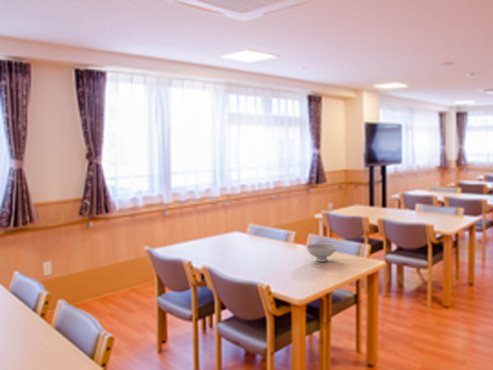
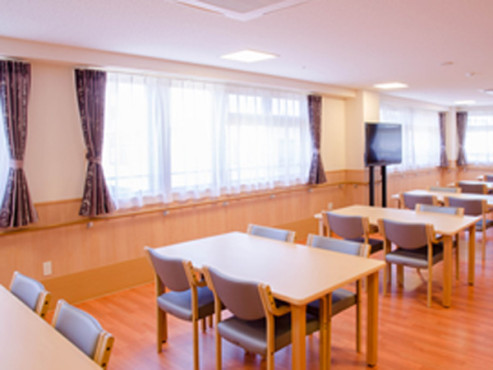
- bowl [305,243,338,263]
